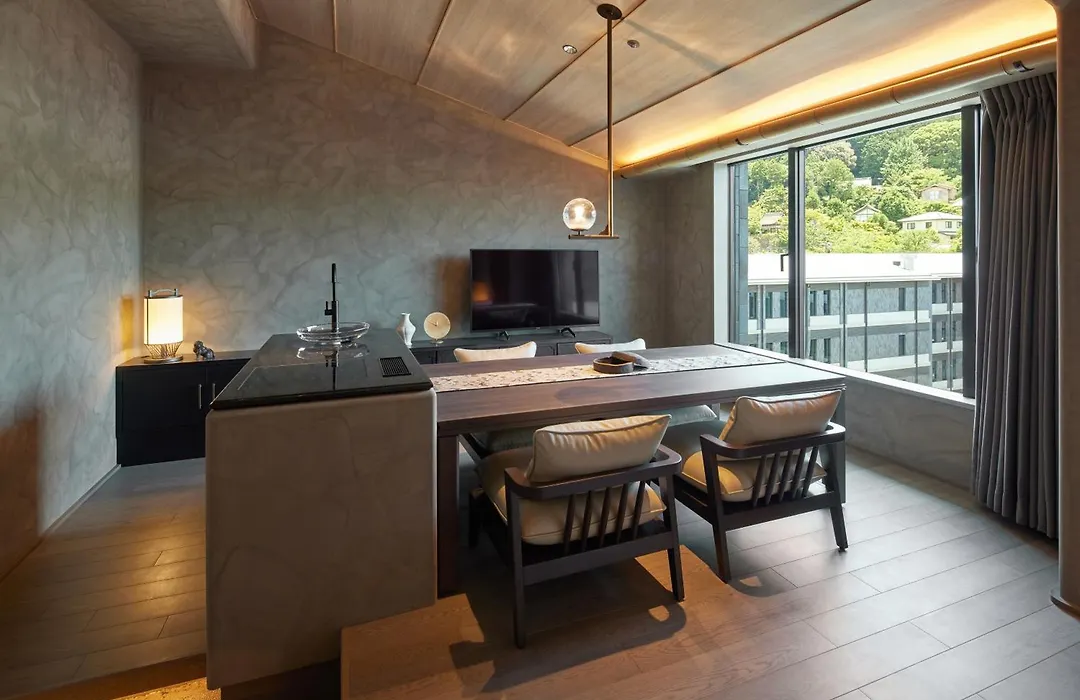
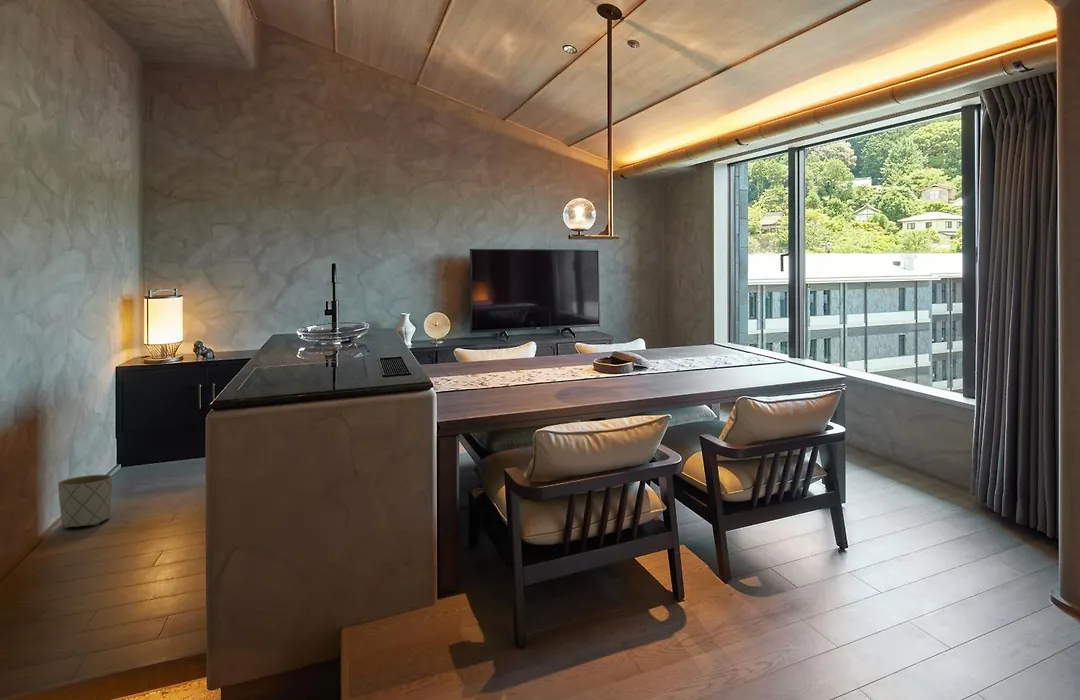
+ planter [57,474,113,529]
